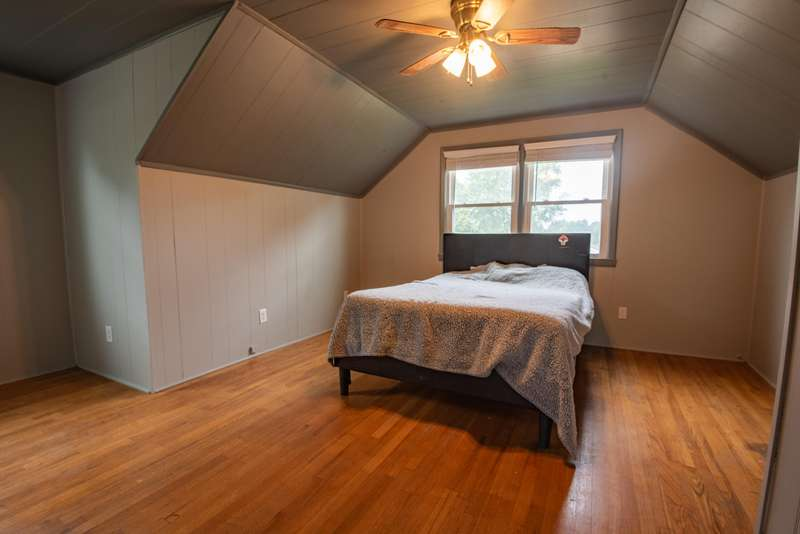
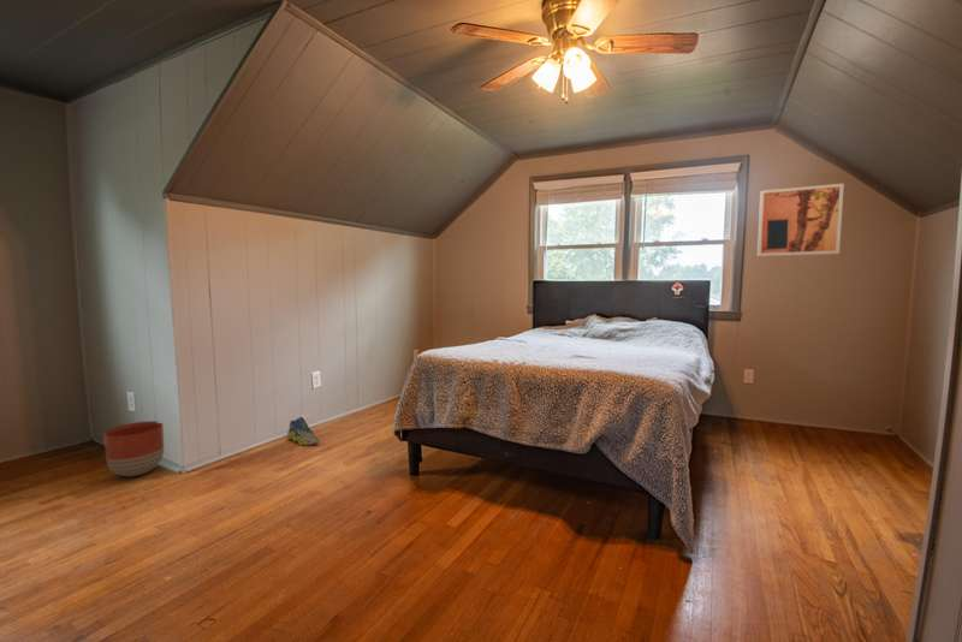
+ wall art [756,183,845,257]
+ planter [102,420,165,477]
+ sneaker [286,416,321,446]
